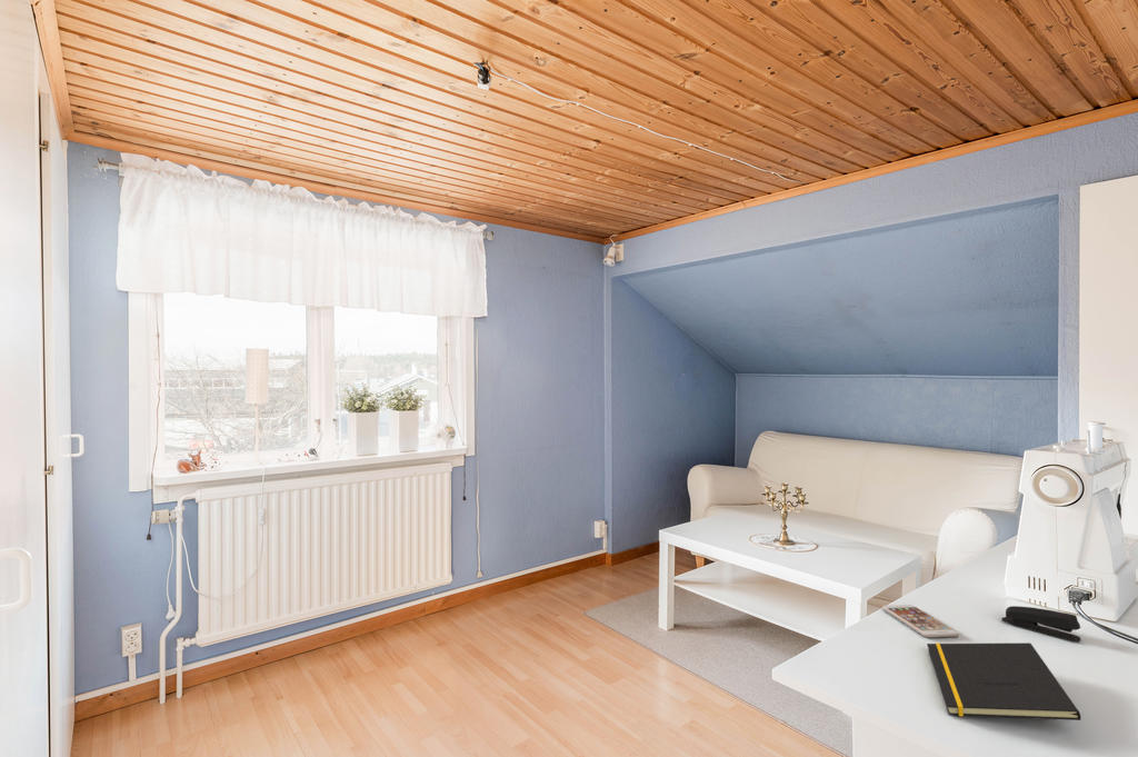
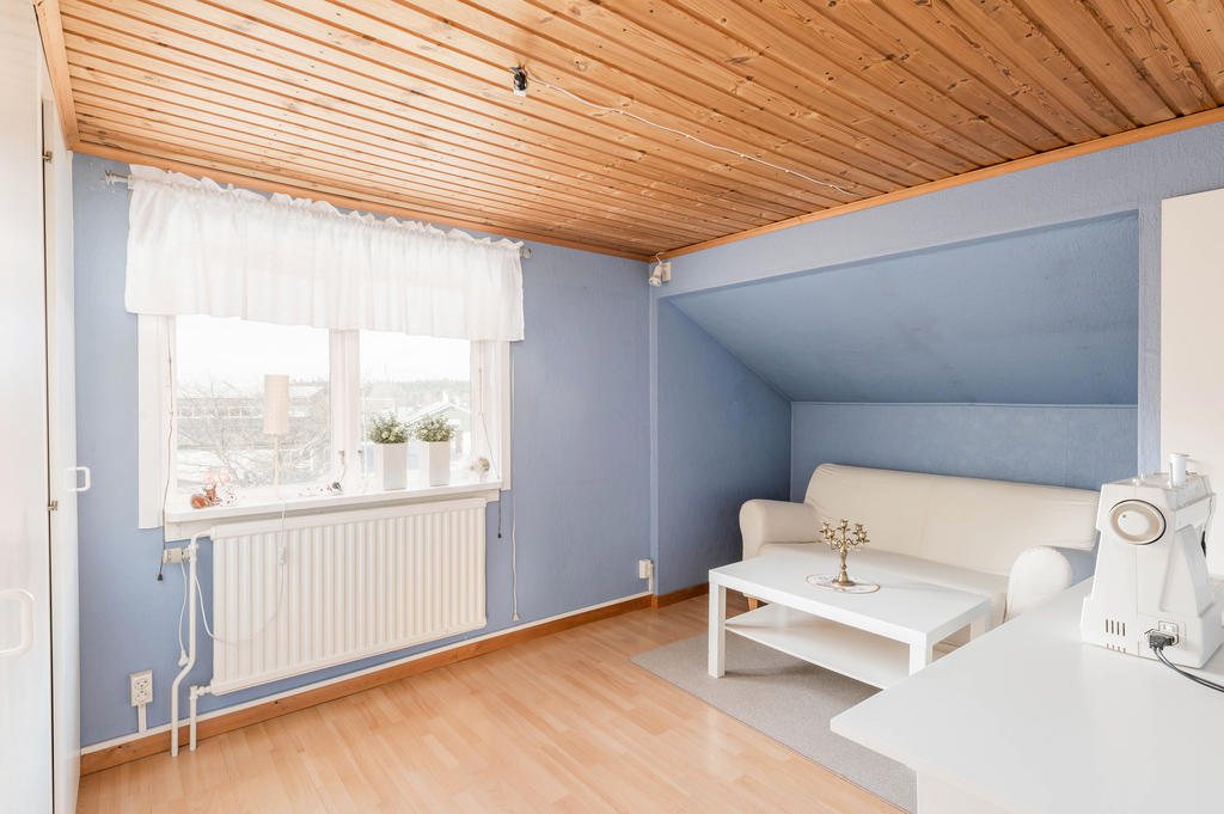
- stapler [1000,605,1082,643]
- smartphone [881,604,960,639]
- notepad [926,641,1082,721]
